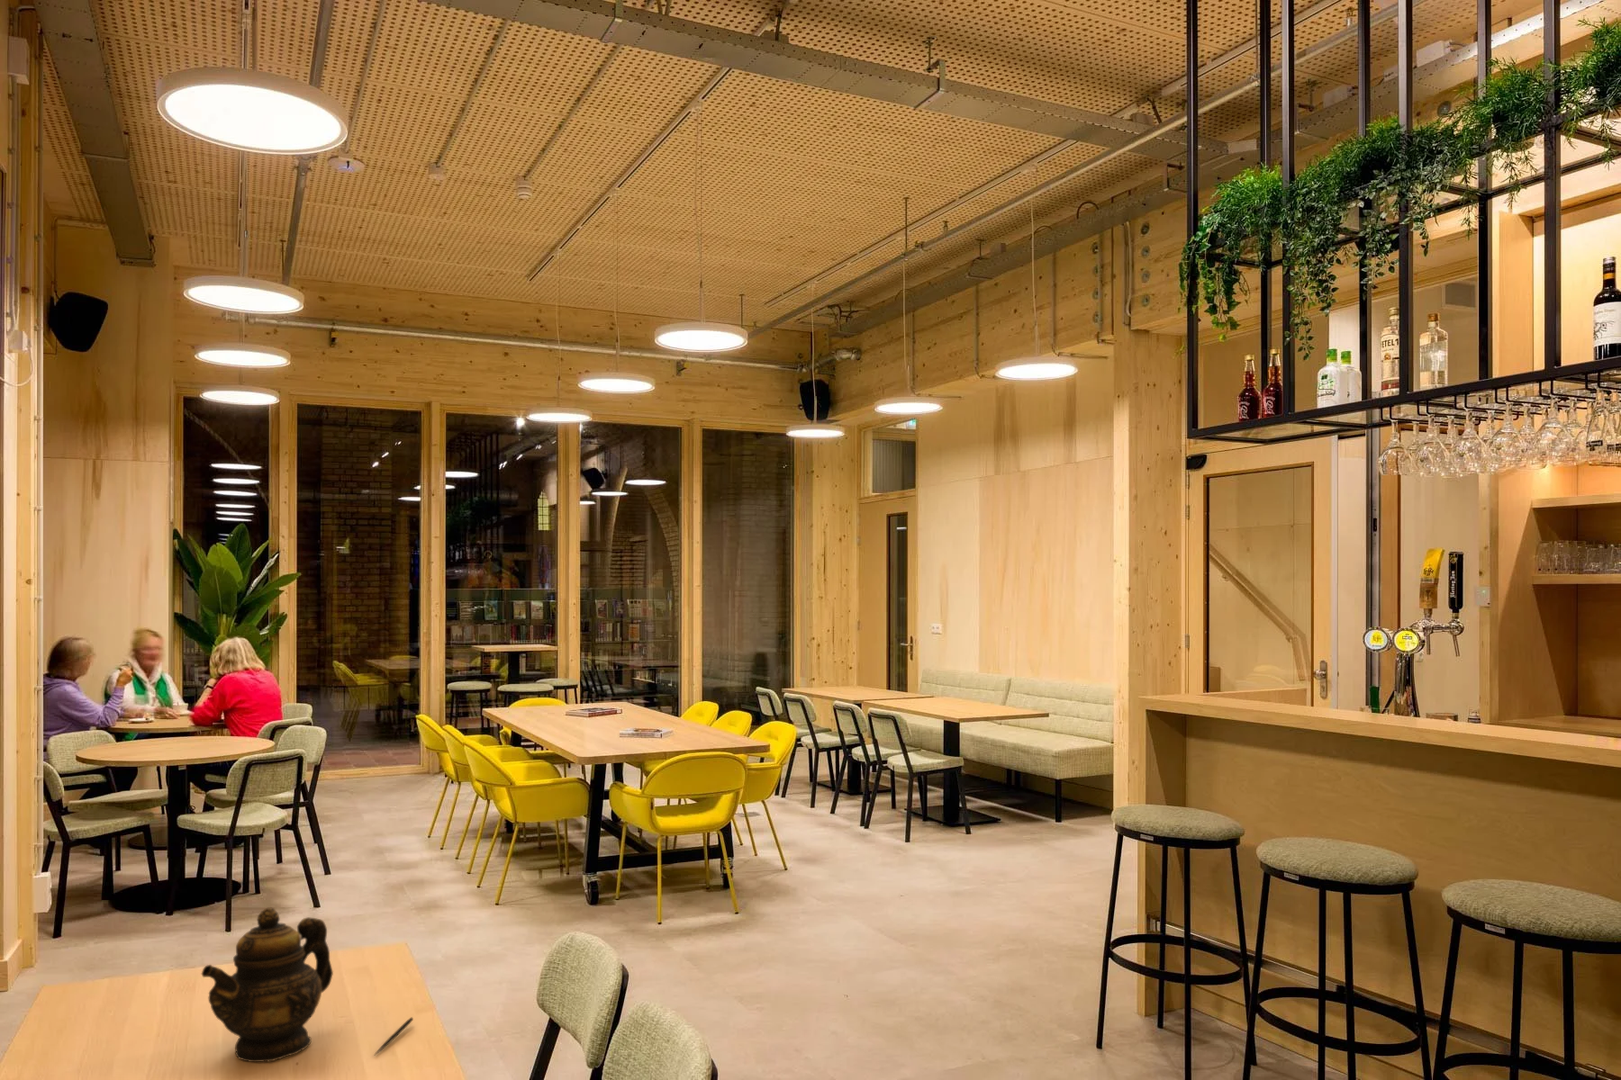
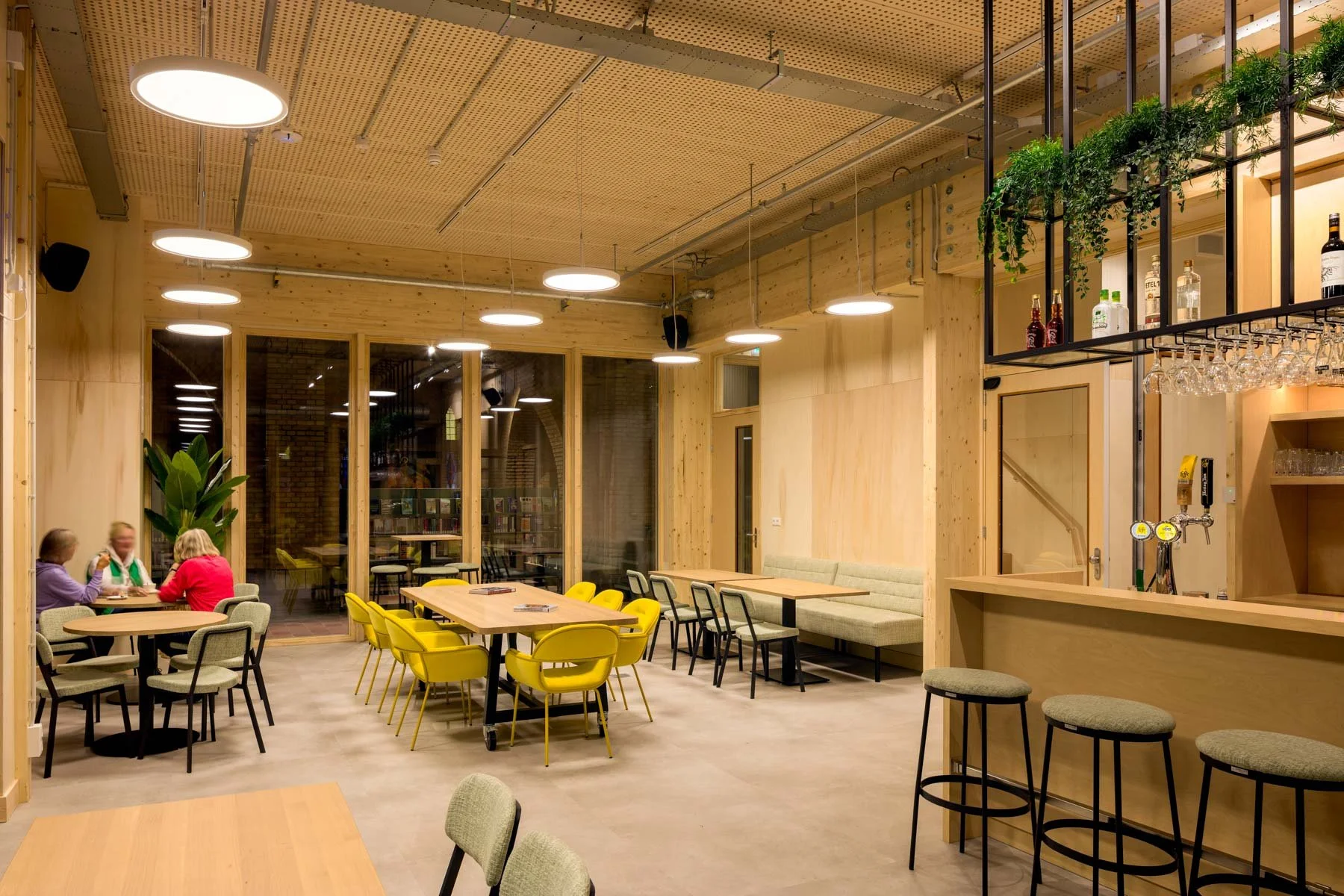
- teapot [201,906,334,1063]
- pen [374,1016,414,1056]
